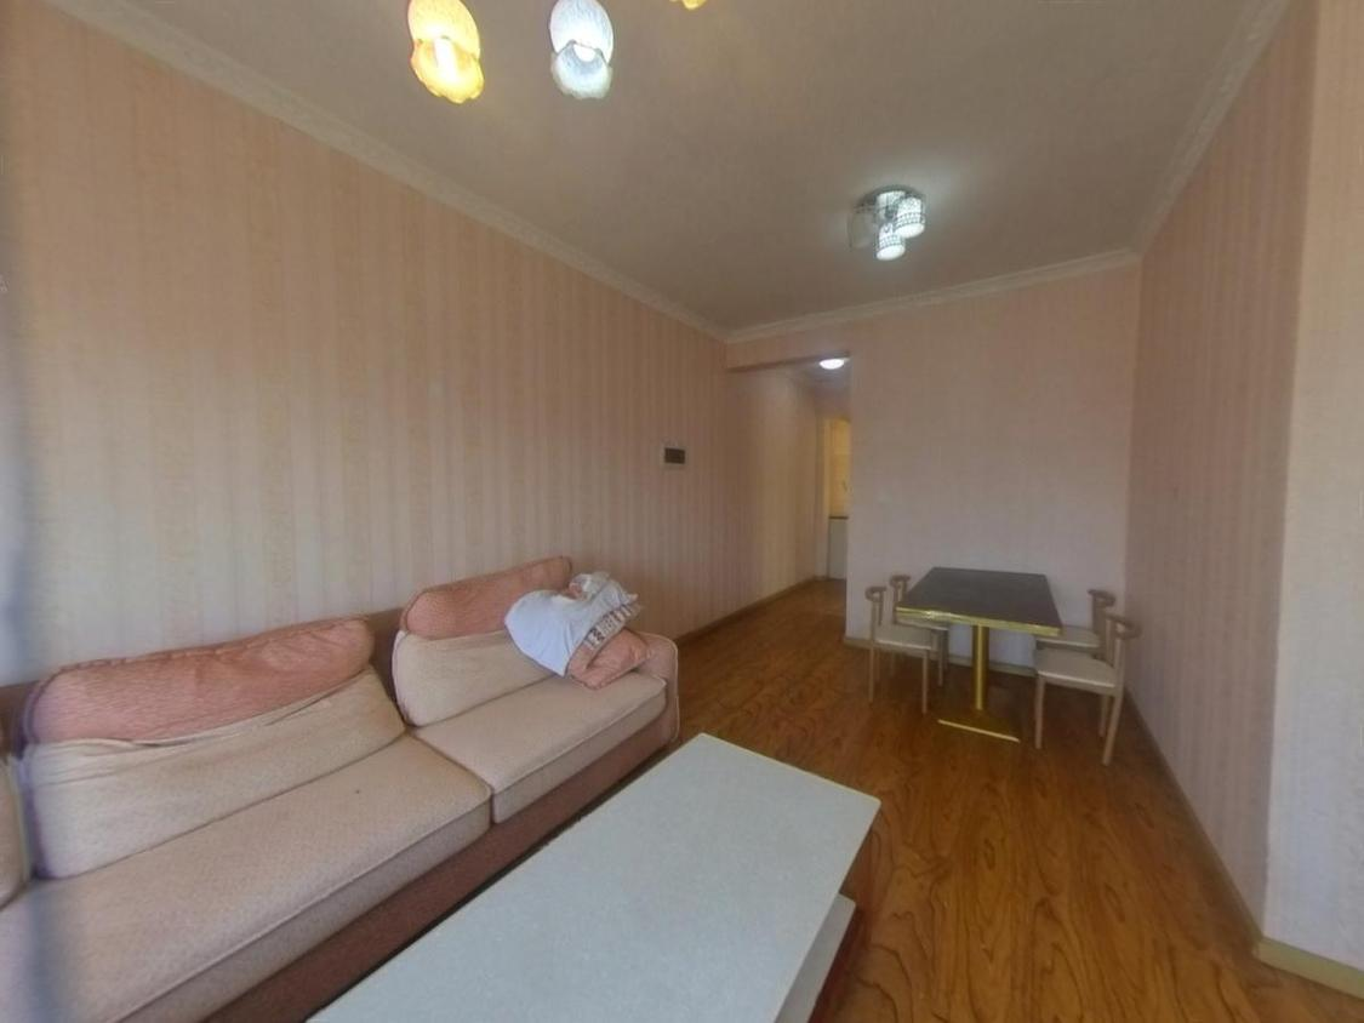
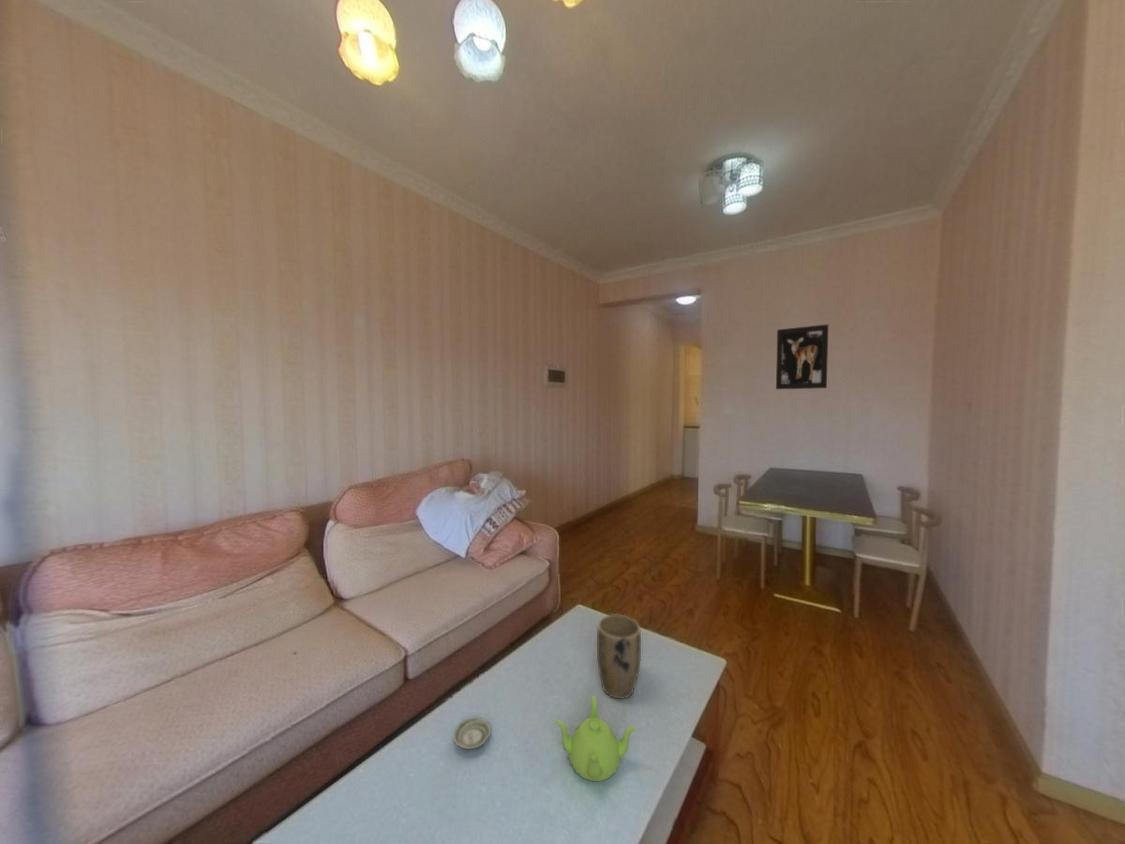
+ plant pot [596,614,642,700]
+ wall art [775,323,829,390]
+ teapot [555,694,637,782]
+ saucer [452,716,492,750]
